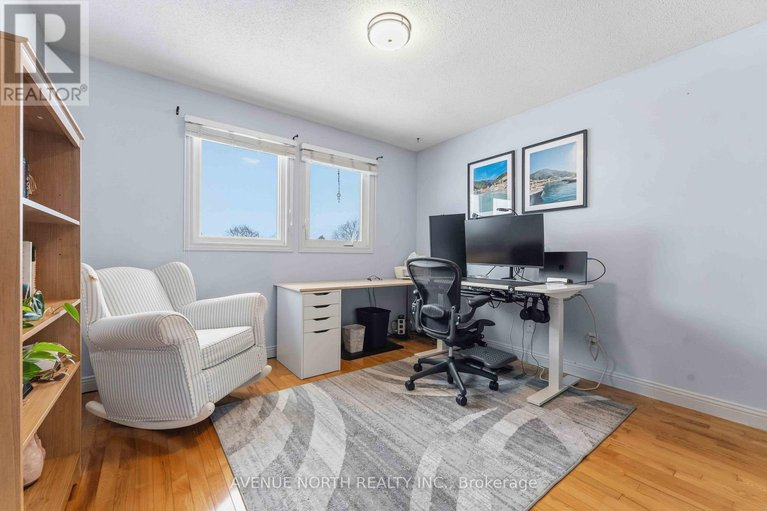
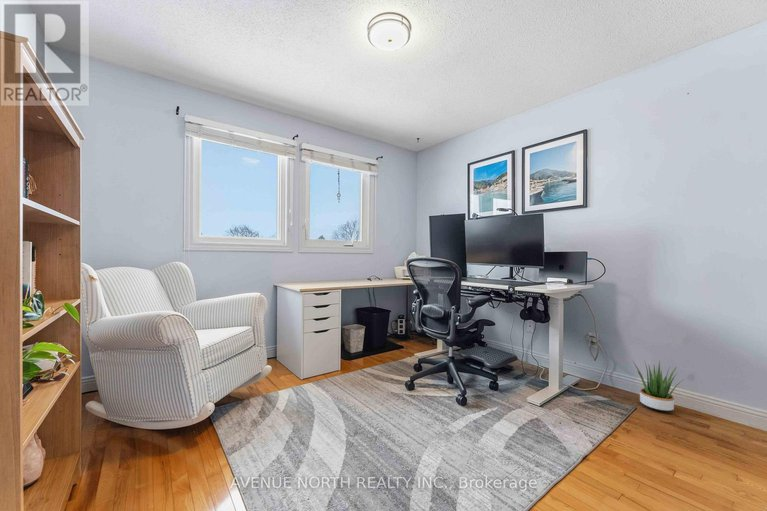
+ potted plant [631,359,687,412]
